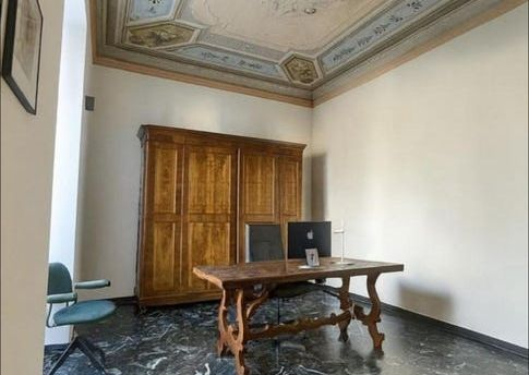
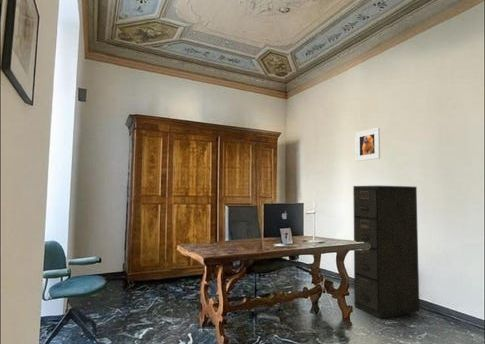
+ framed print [354,127,381,162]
+ filing cabinet [352,185,420,320]
